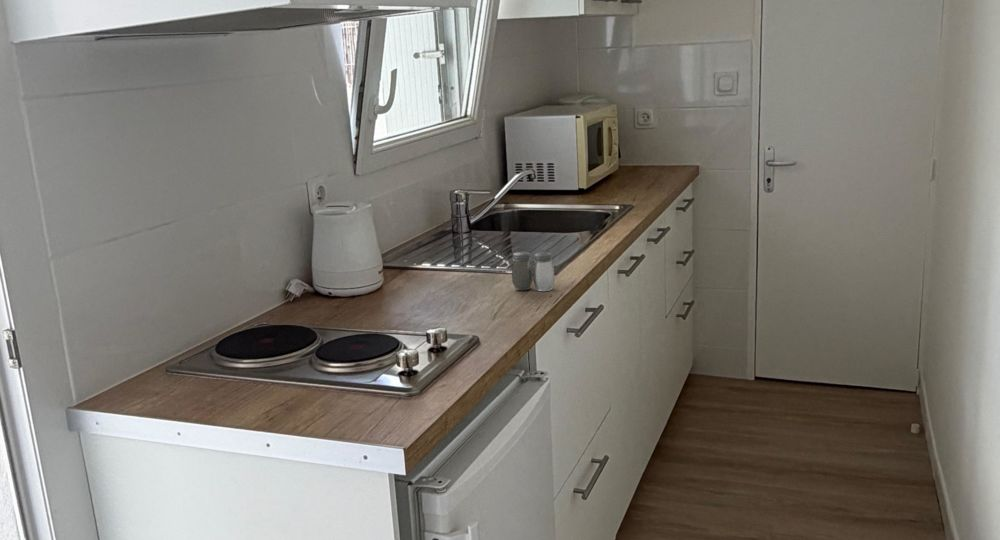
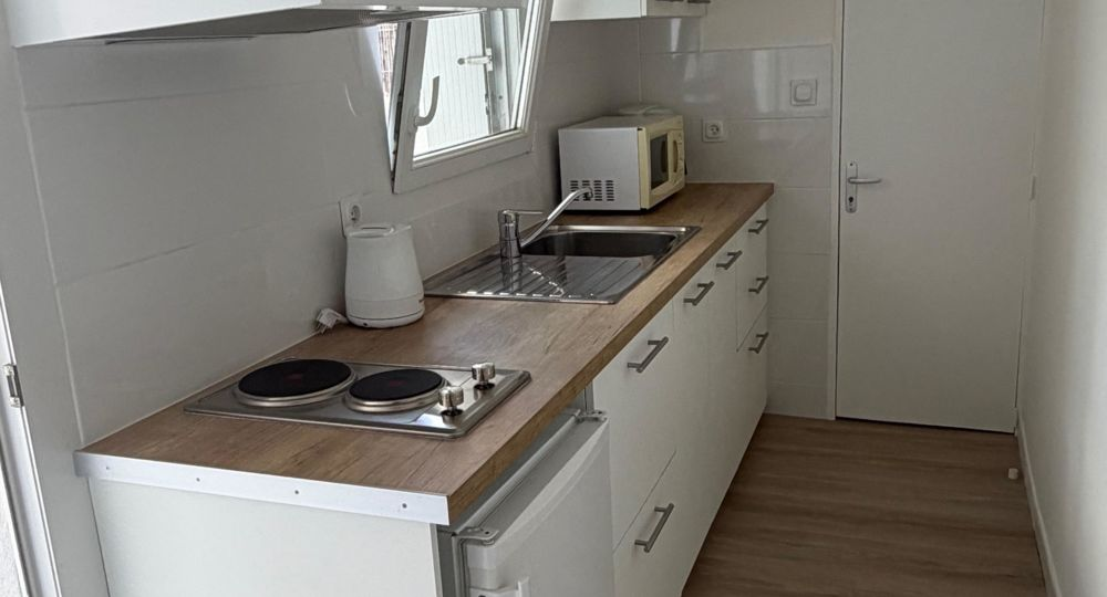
- salt and pepper shaker [511,251,556,292]
